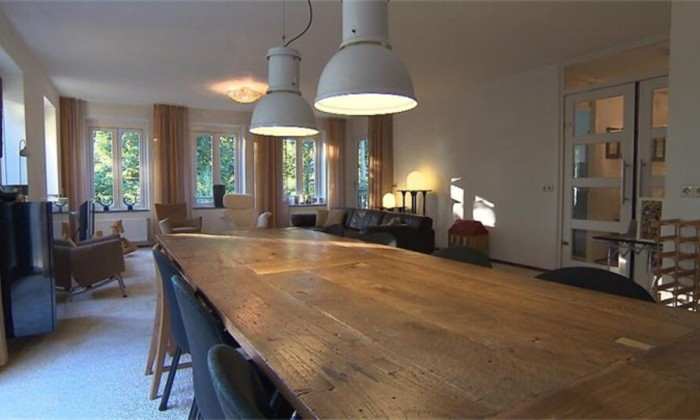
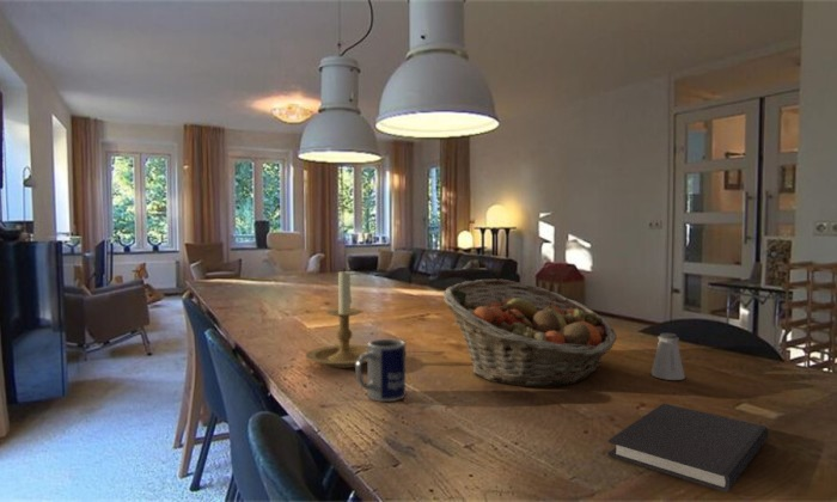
+ saltshaker [650,332,686,381]
+ mug [354,338,407,403]
+ candle holder [304,267,367,369]
+ diary [607,403,769,494]
+ fruit basket [442,278,618,387]
